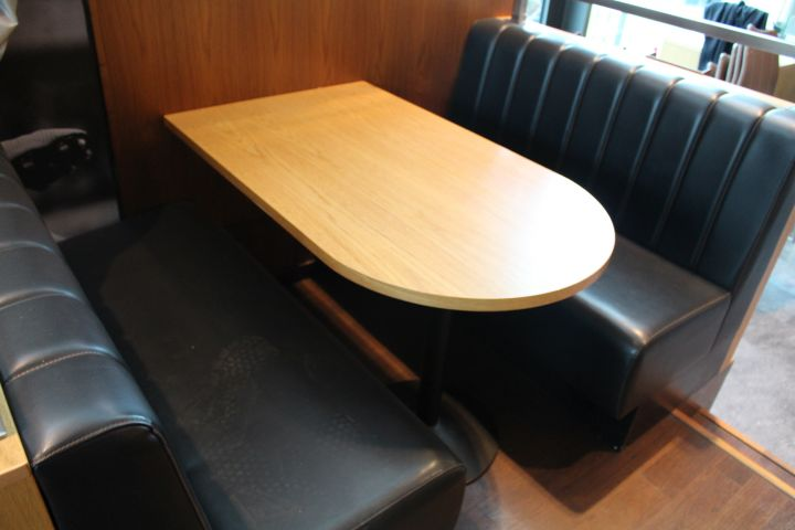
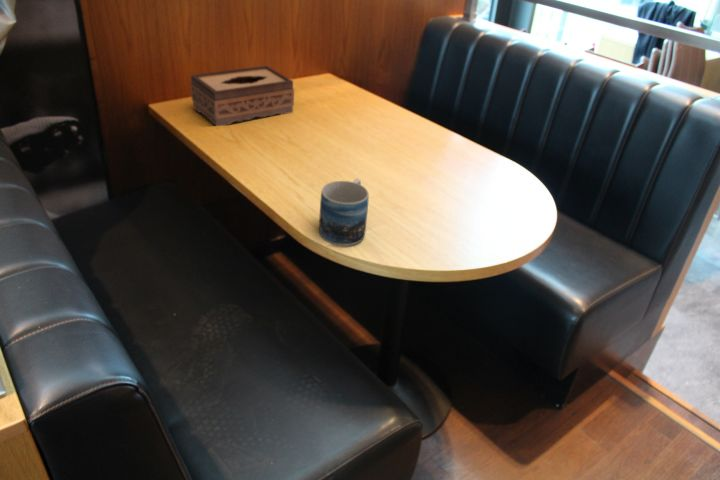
+ tissue box [189,65,295,127]
+ mug [318,178,370,247]
